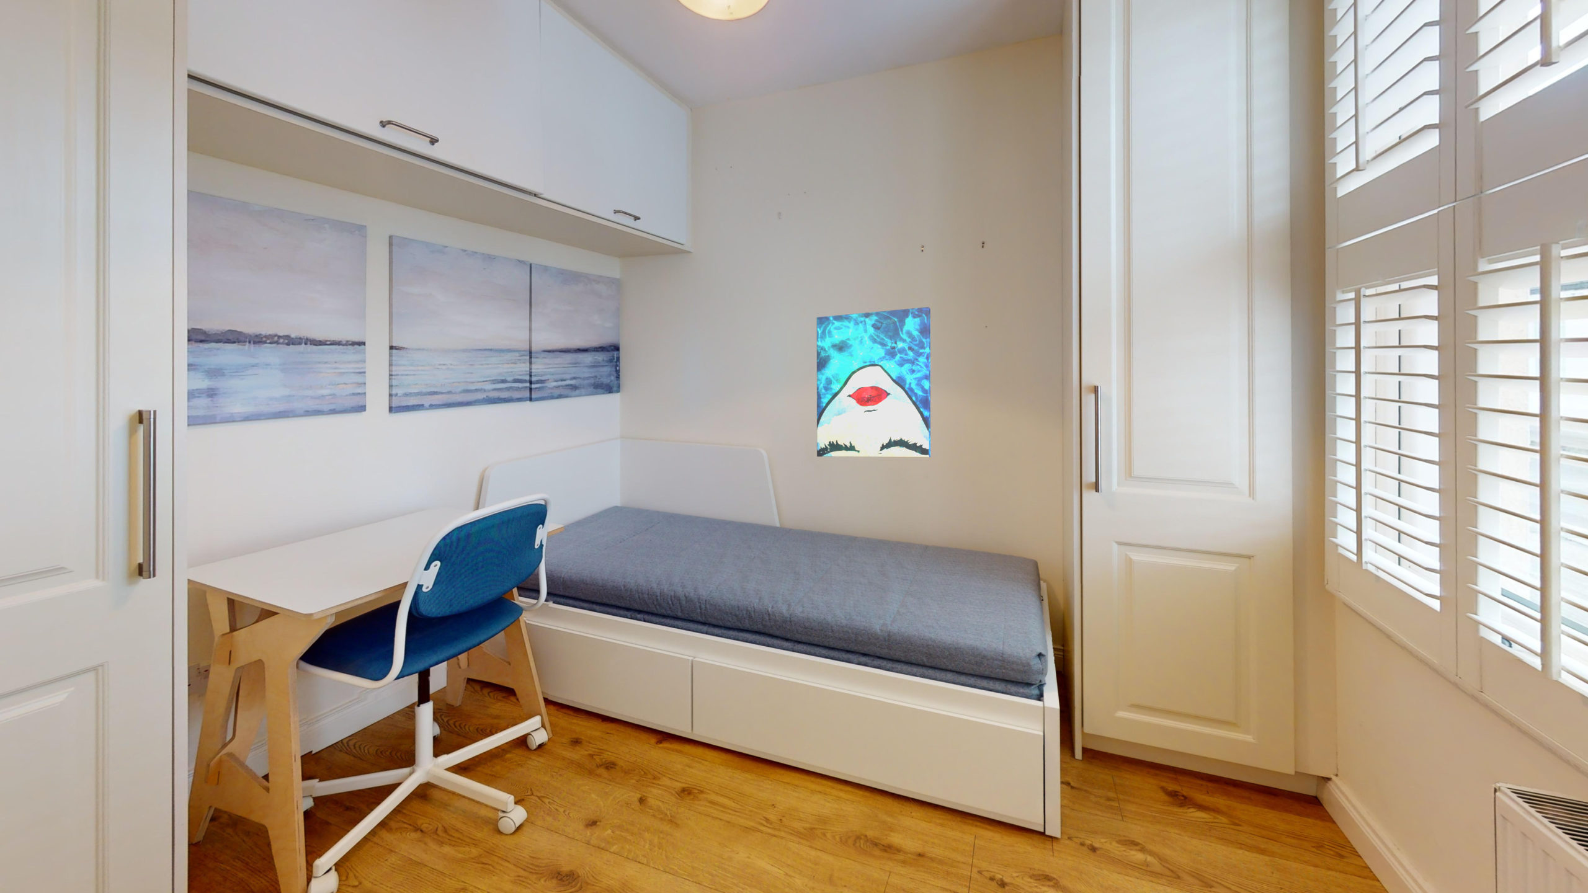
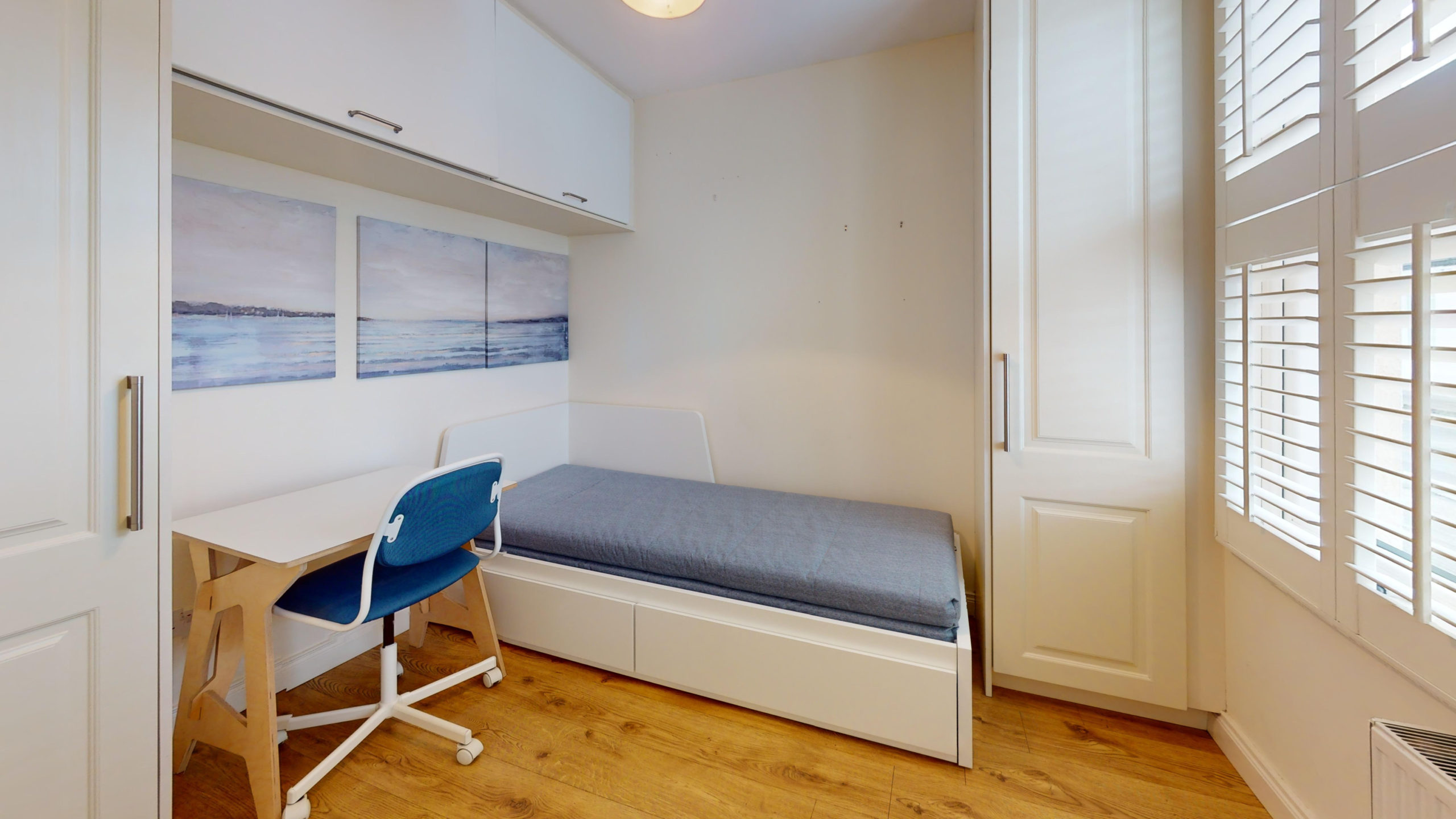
- wall art [816,306,931,458]
